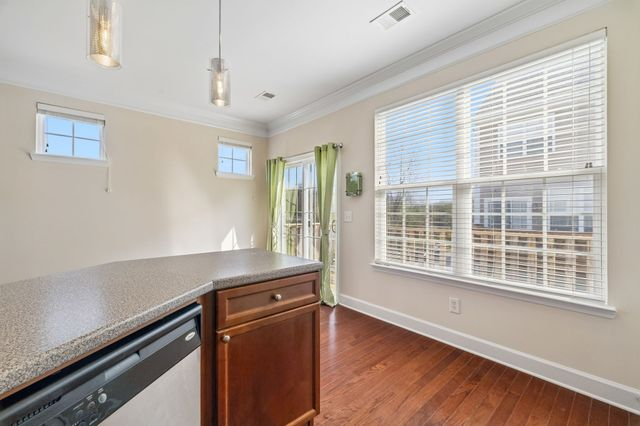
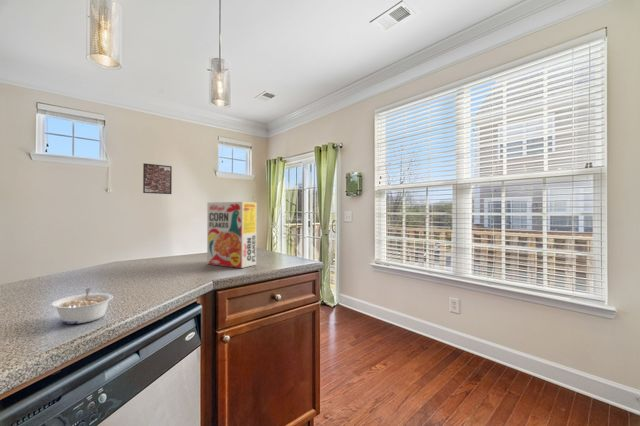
+ cereal box [206,201,257,269]
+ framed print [142,163,173,195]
+ legume [50,287,114,325]
